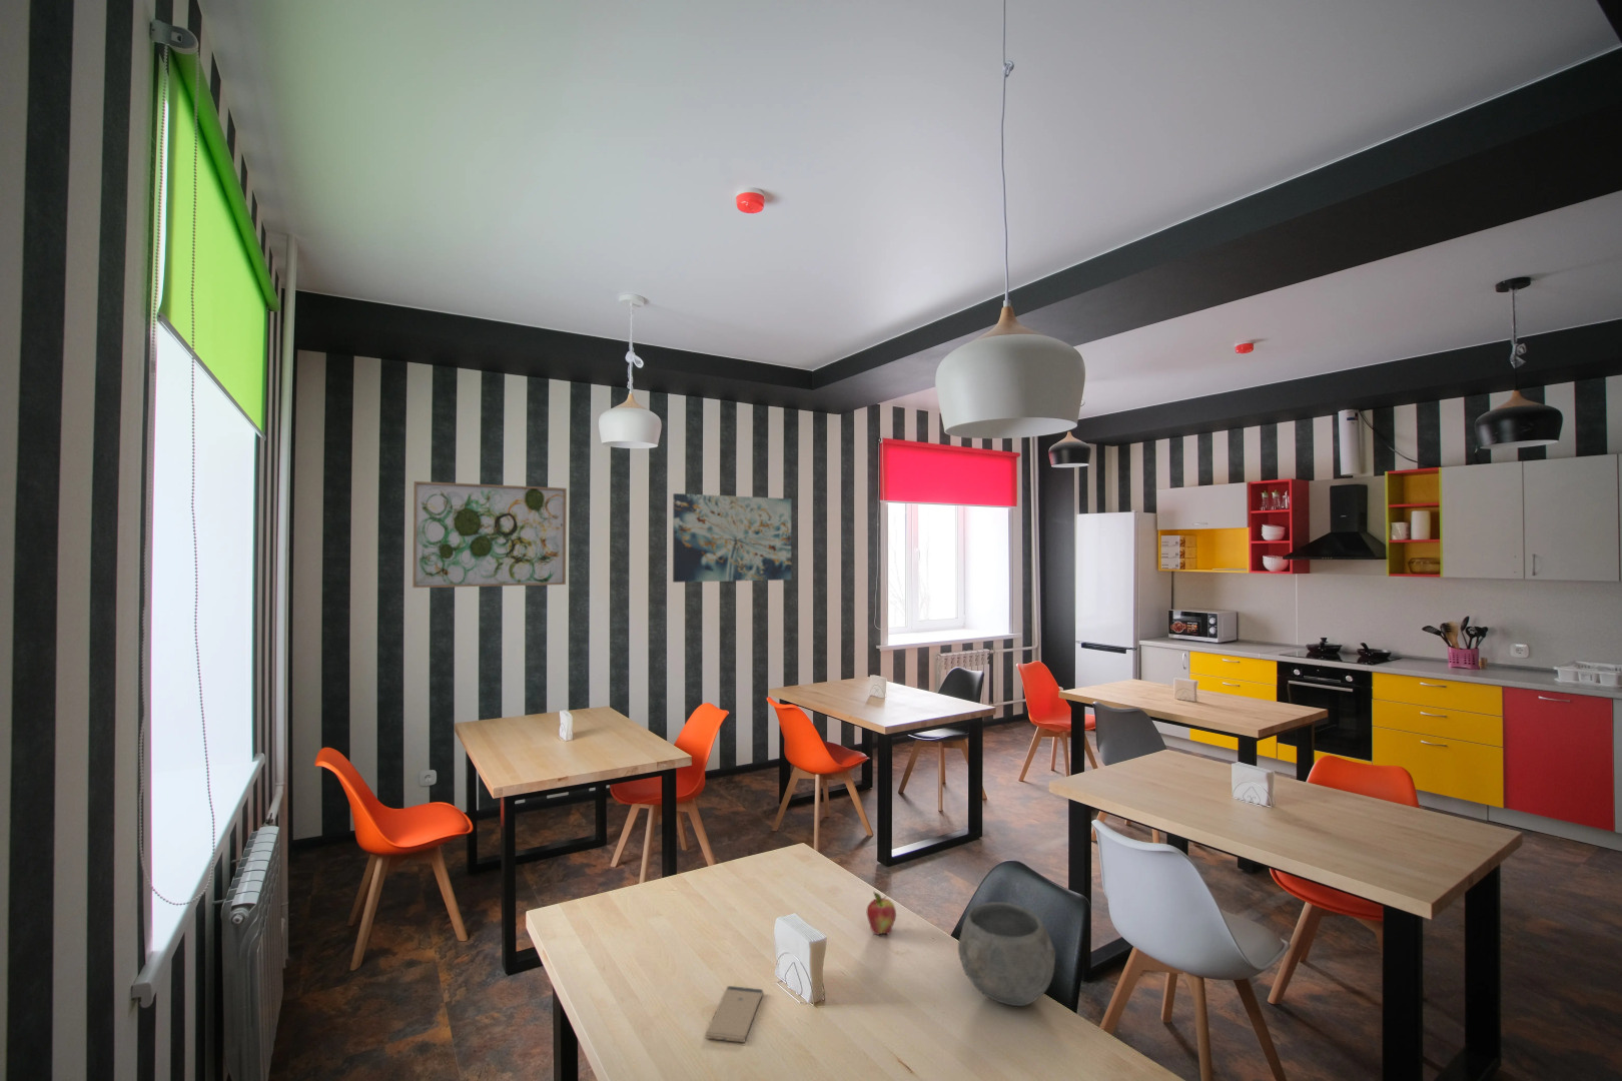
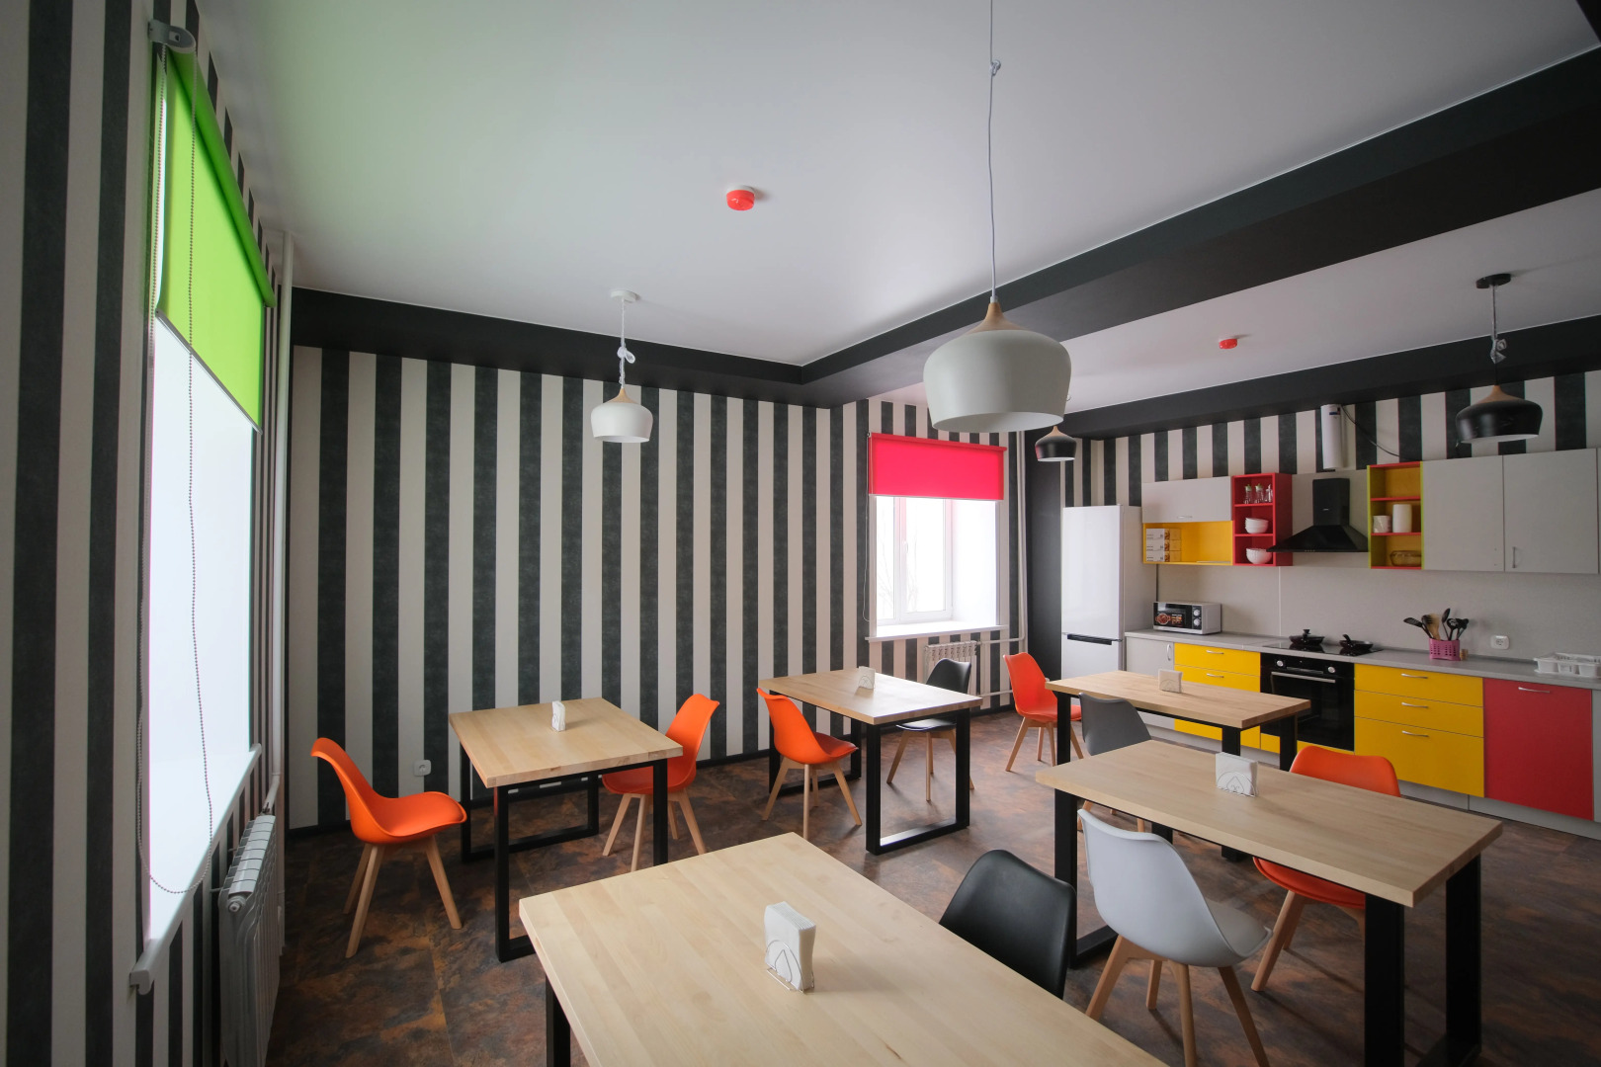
- smartphone [704,984,764,1044]
- fruit [867,890,897,936]
- bowl [957,901,1056,1007]
- wall art [672,492,792,584]
- wall art [412,480,567,589]
